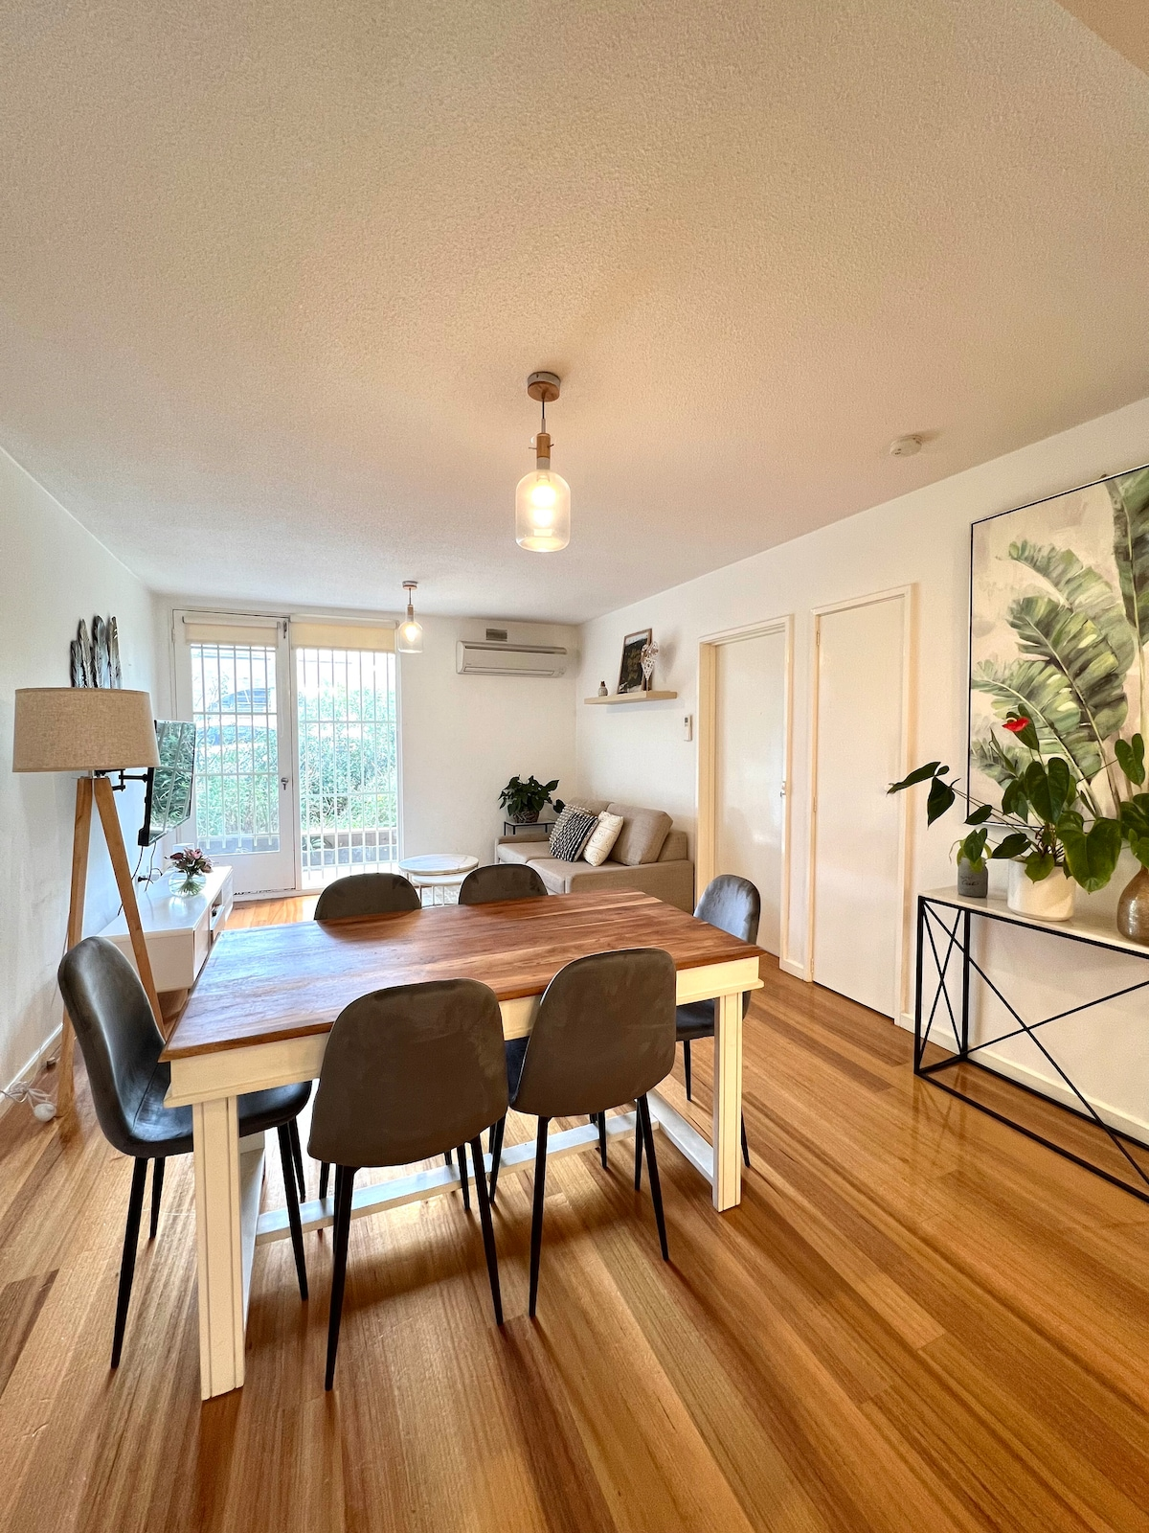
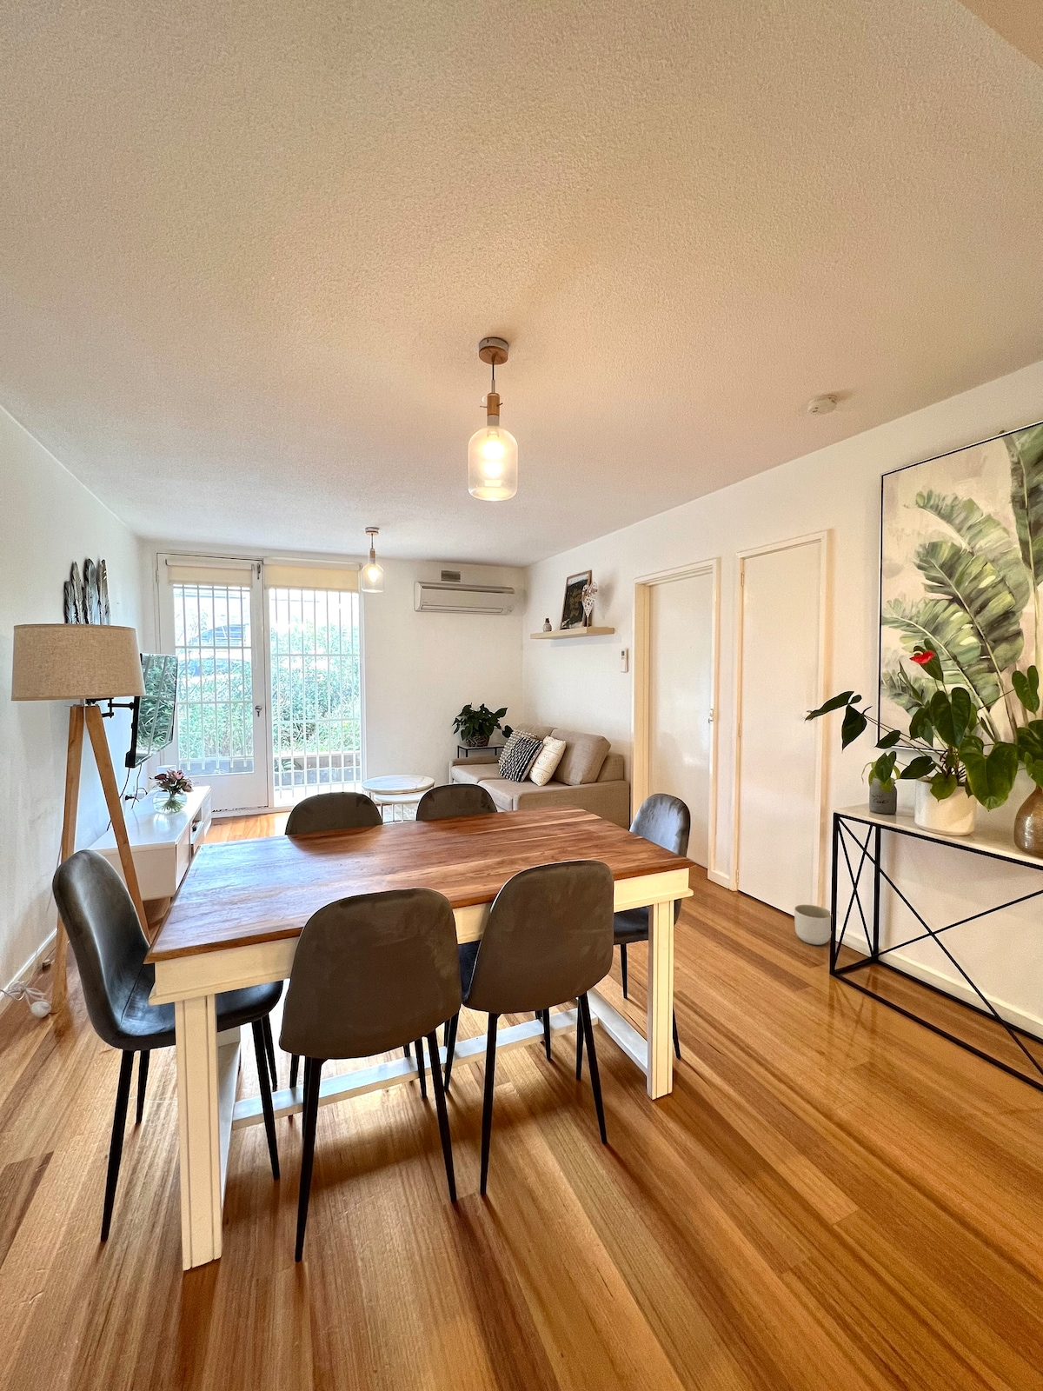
+ planter [793,904,832,946]
